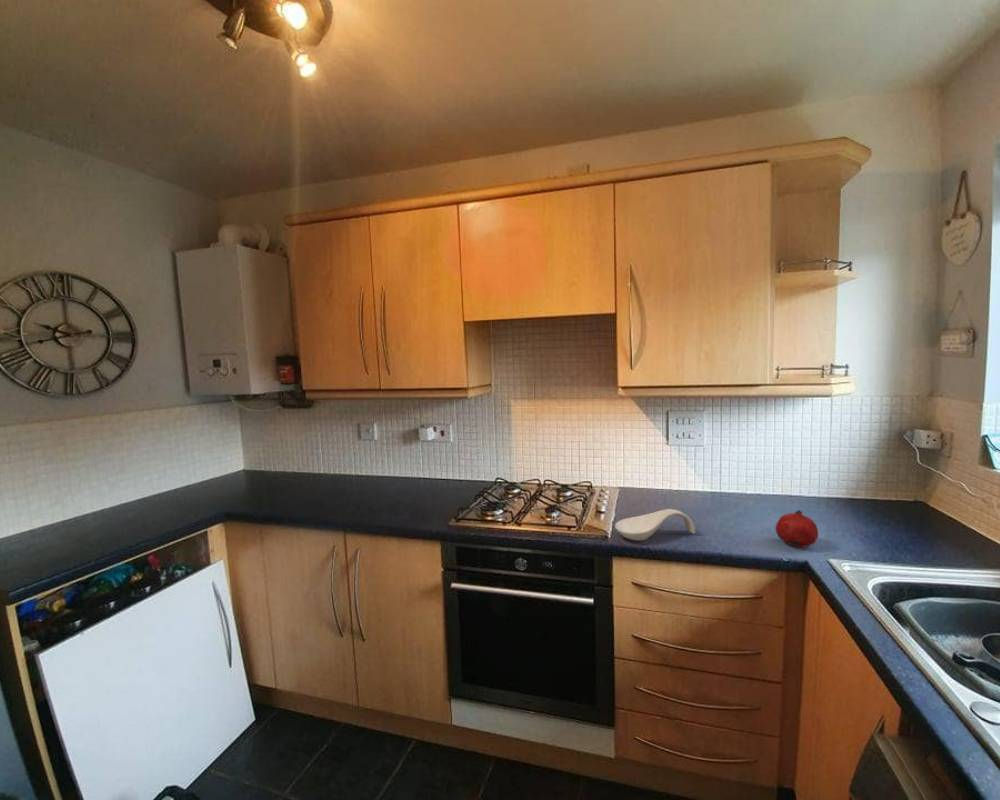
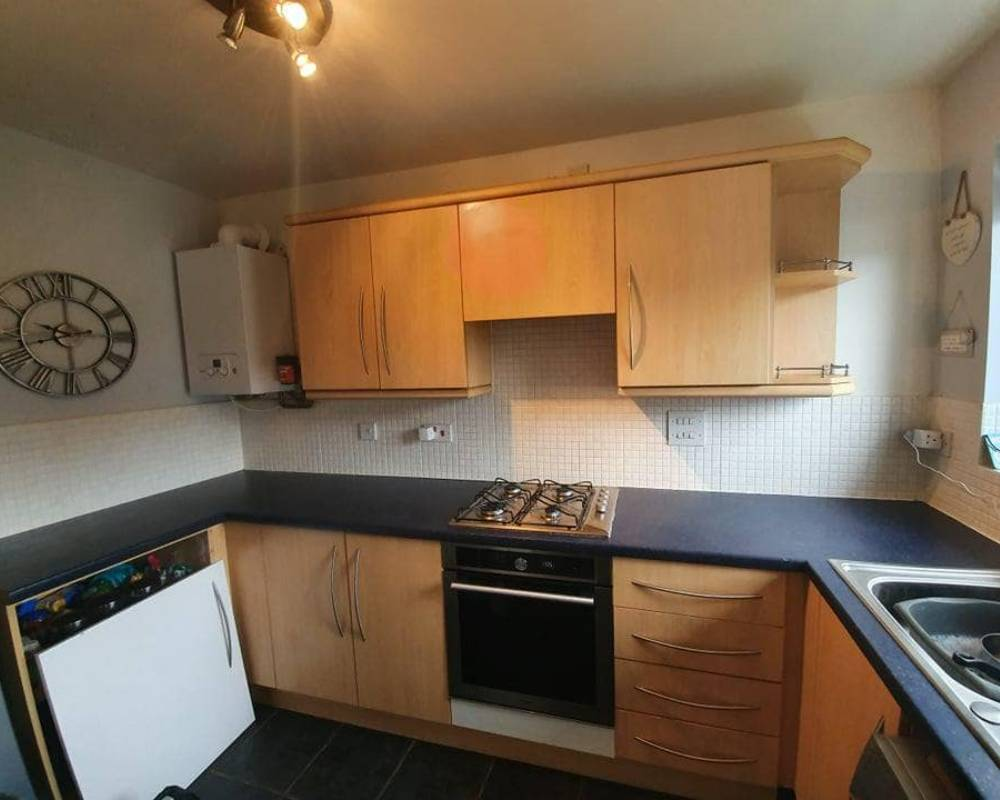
- spoon rest [614,508,696,542]
- fruit [775,509,819,548]
